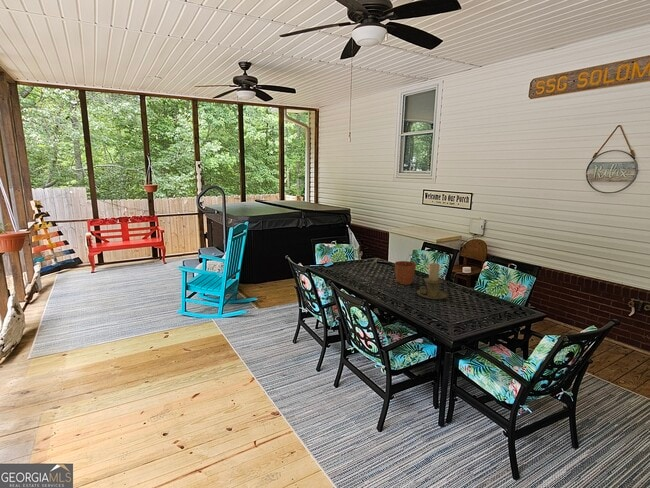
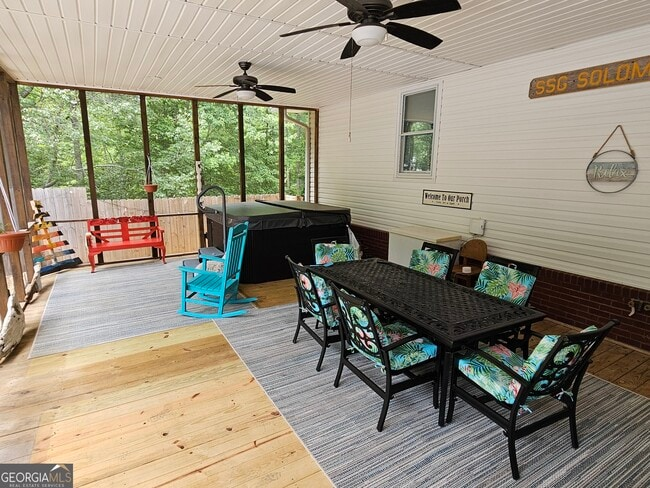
- candle holder [416,262,450,300]
- plant pot [394,254,417,286]
